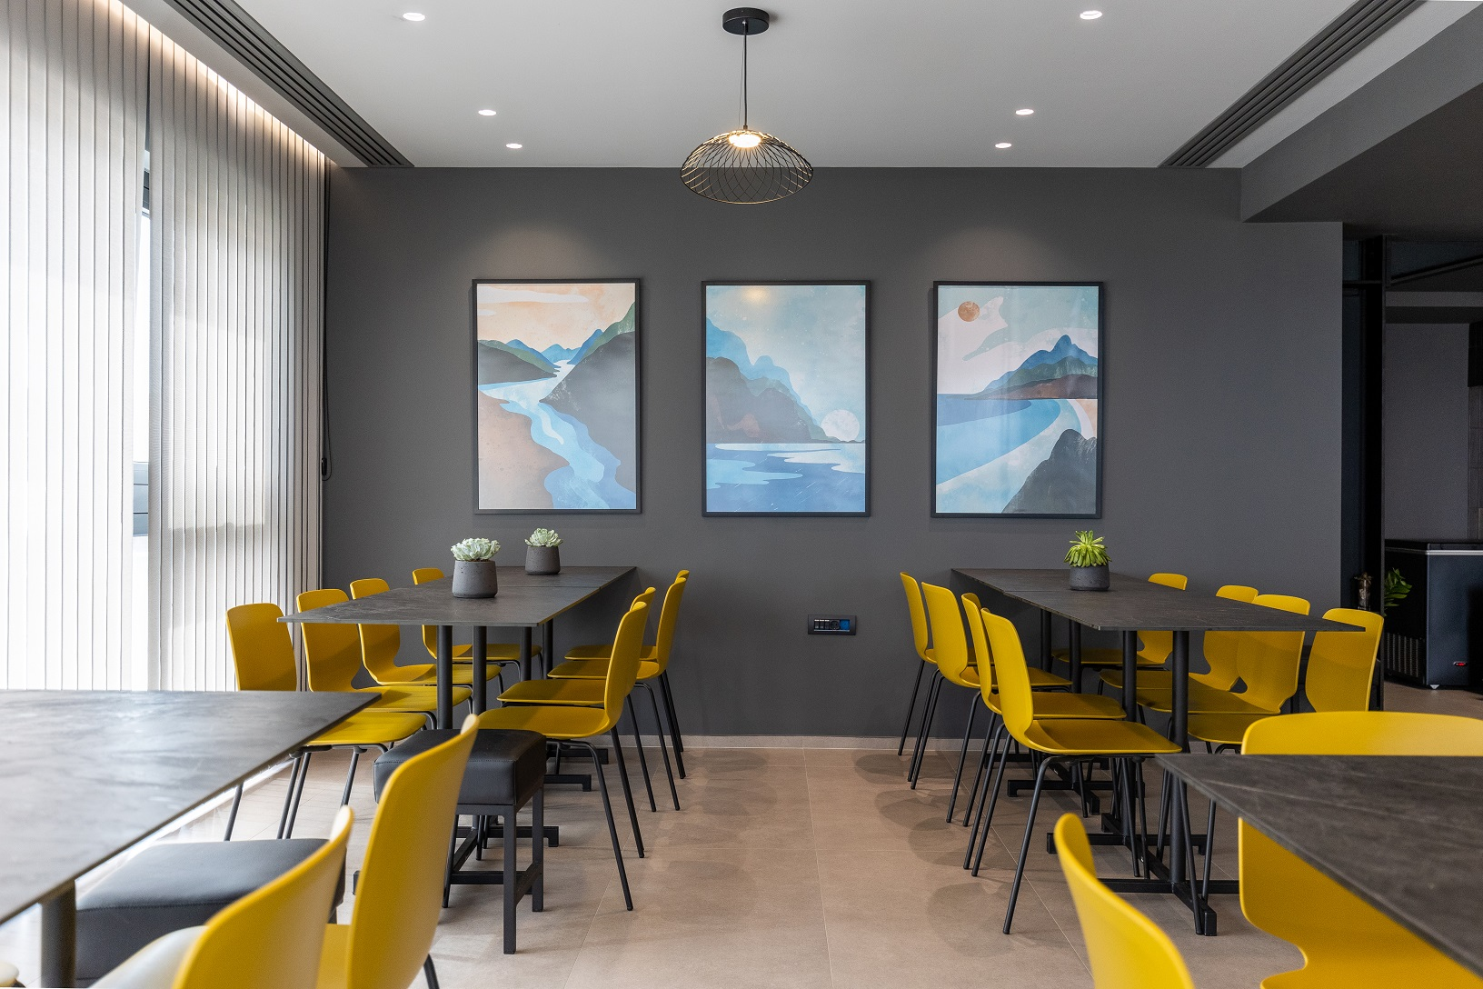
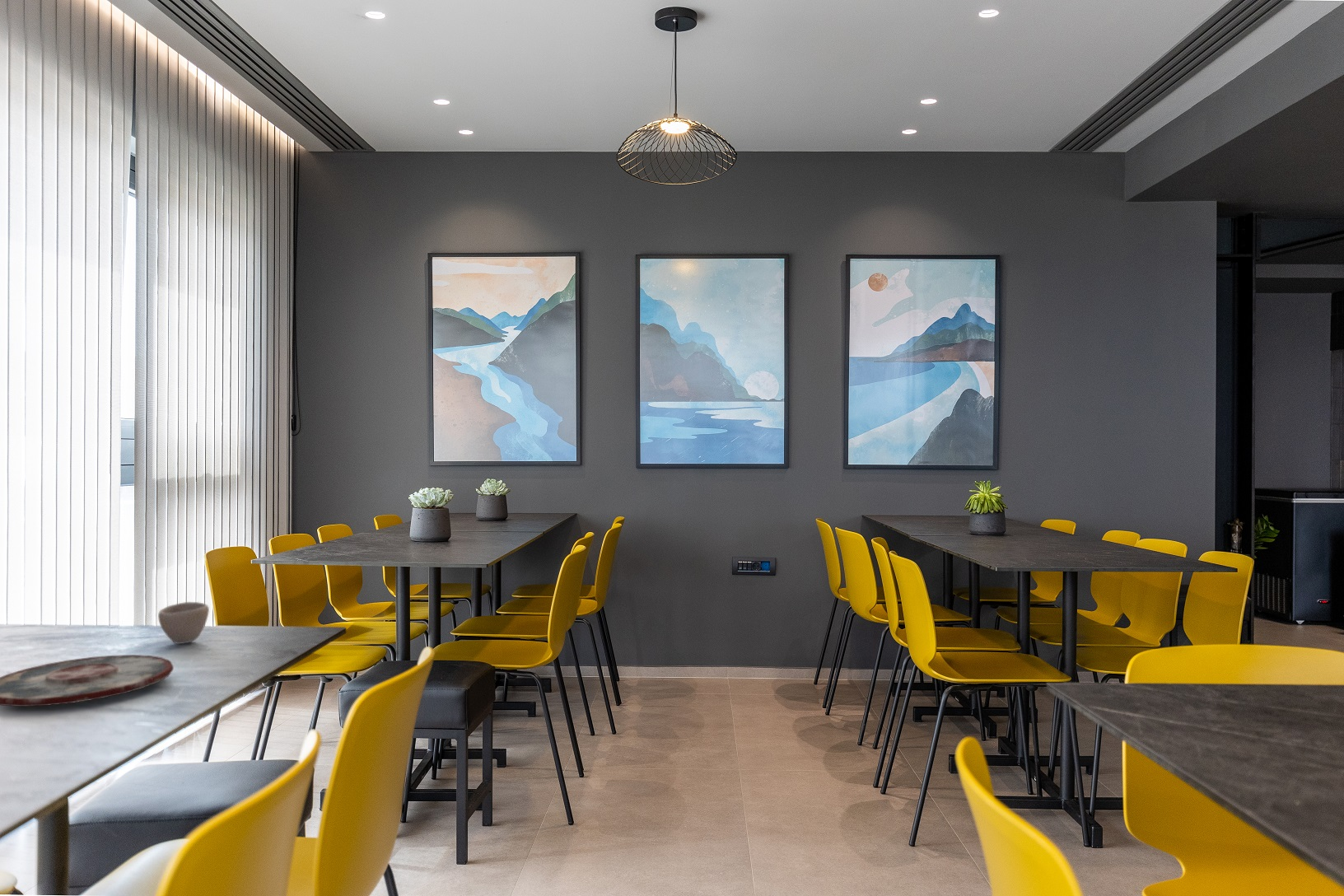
+ plate [0,654,175,707]
+ cup [157,601,210,645]
